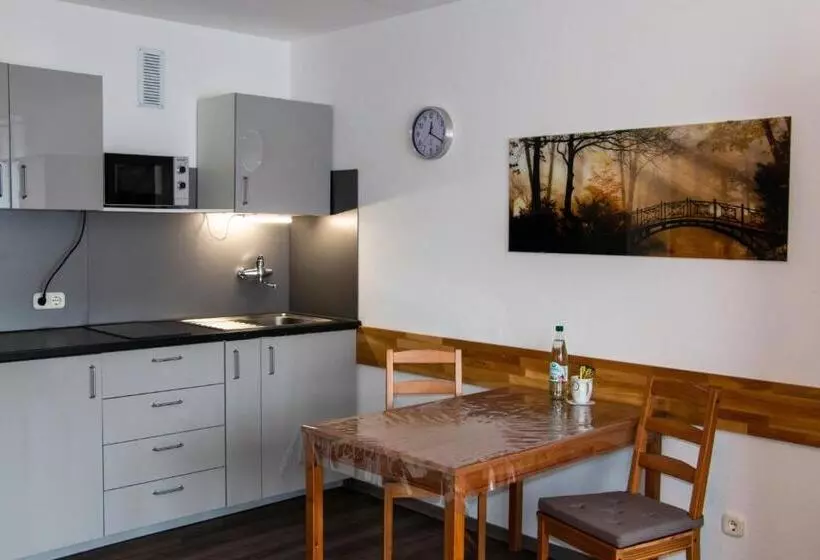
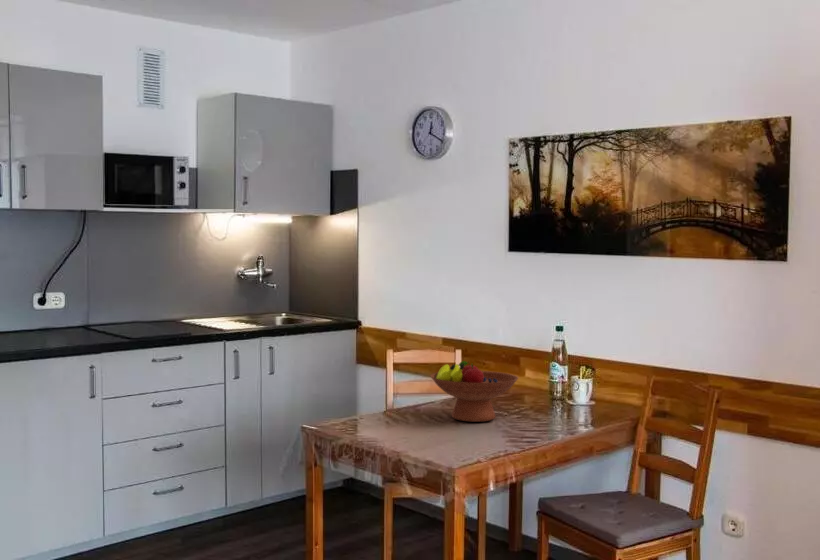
+ fruit bowl [429,360,520,423]
